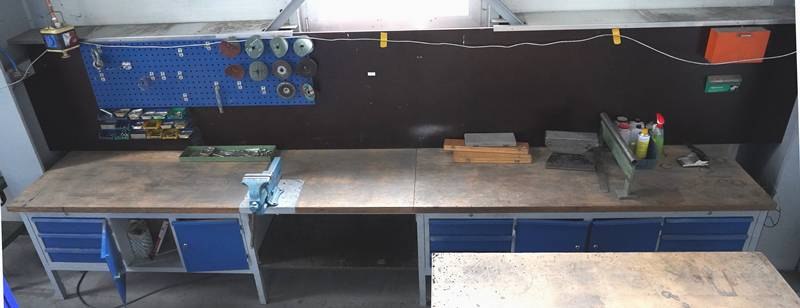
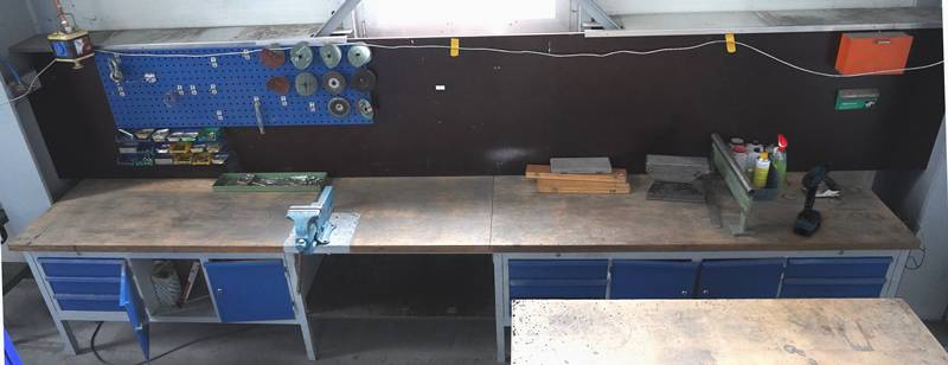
+ power drill [792,161,833,237]
